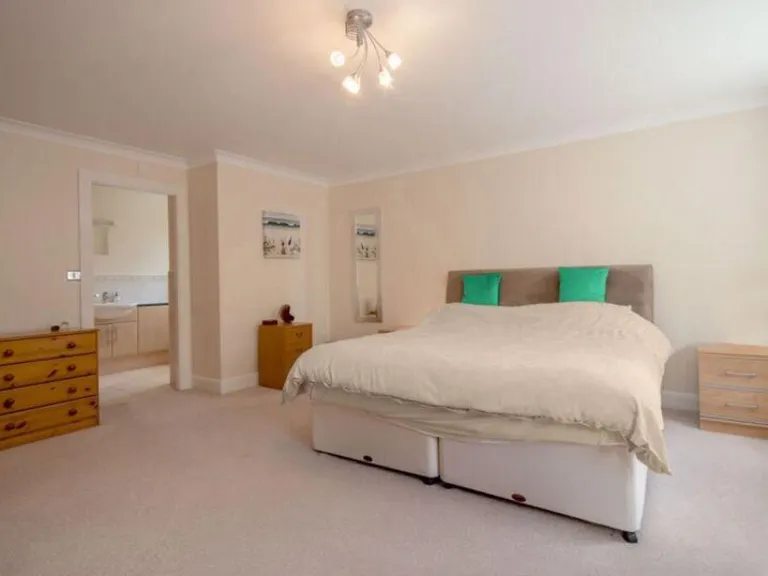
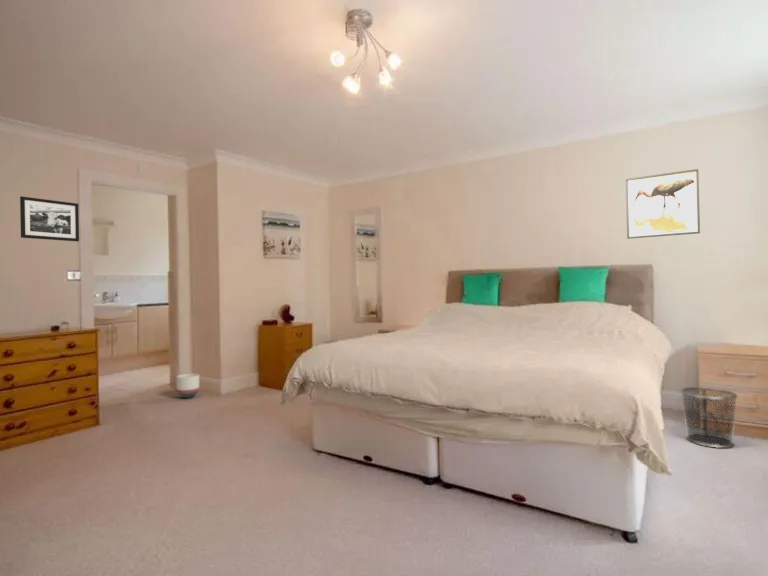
+ planter [176,372,200,399]
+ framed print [625,168,701,239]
+ picture frame [19,195,80,242]
+ waste bin [680,386,739,449]
